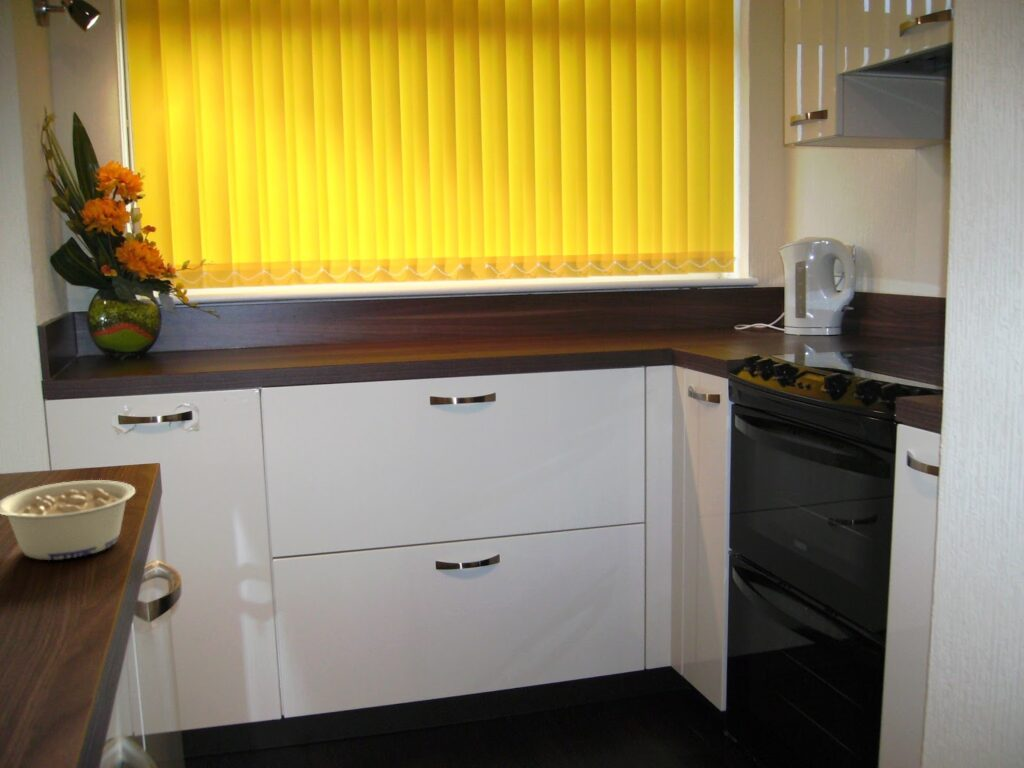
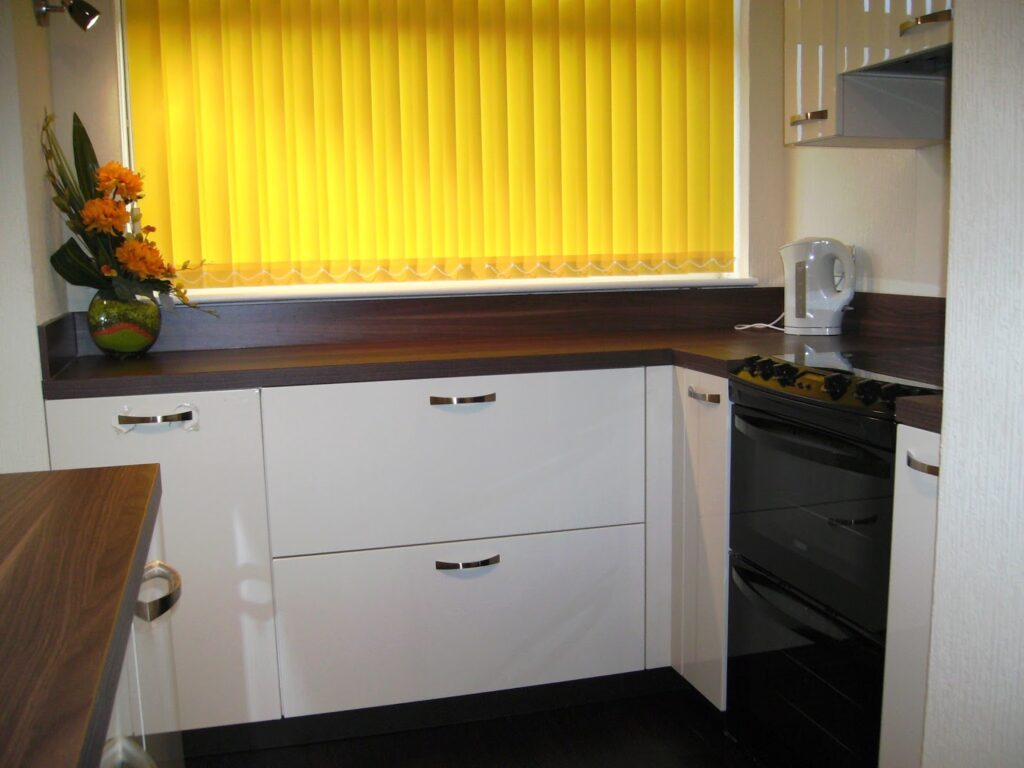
- legume [0,479,136,561]
